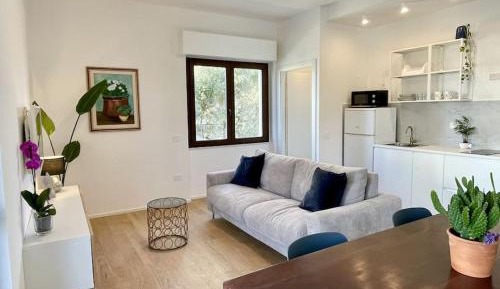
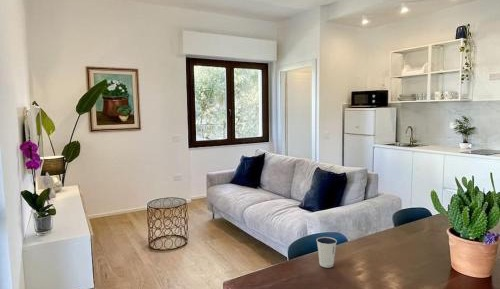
+ dixie cup [315,236,338,268]
